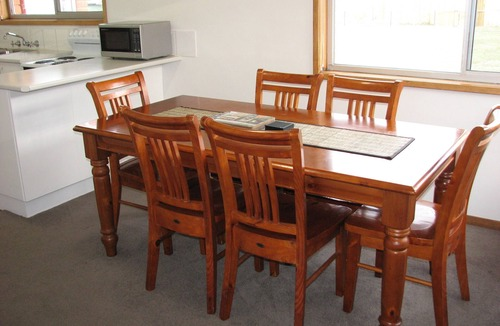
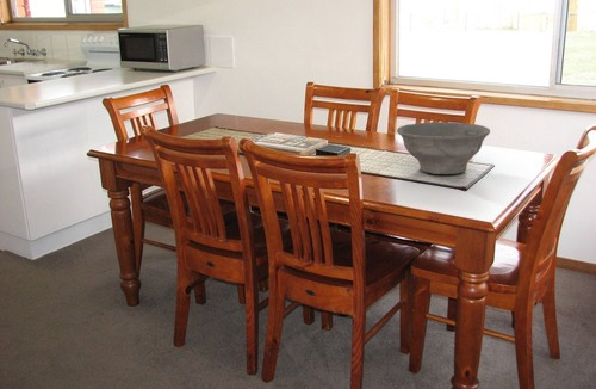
+ bowl [396,121,491,175]
